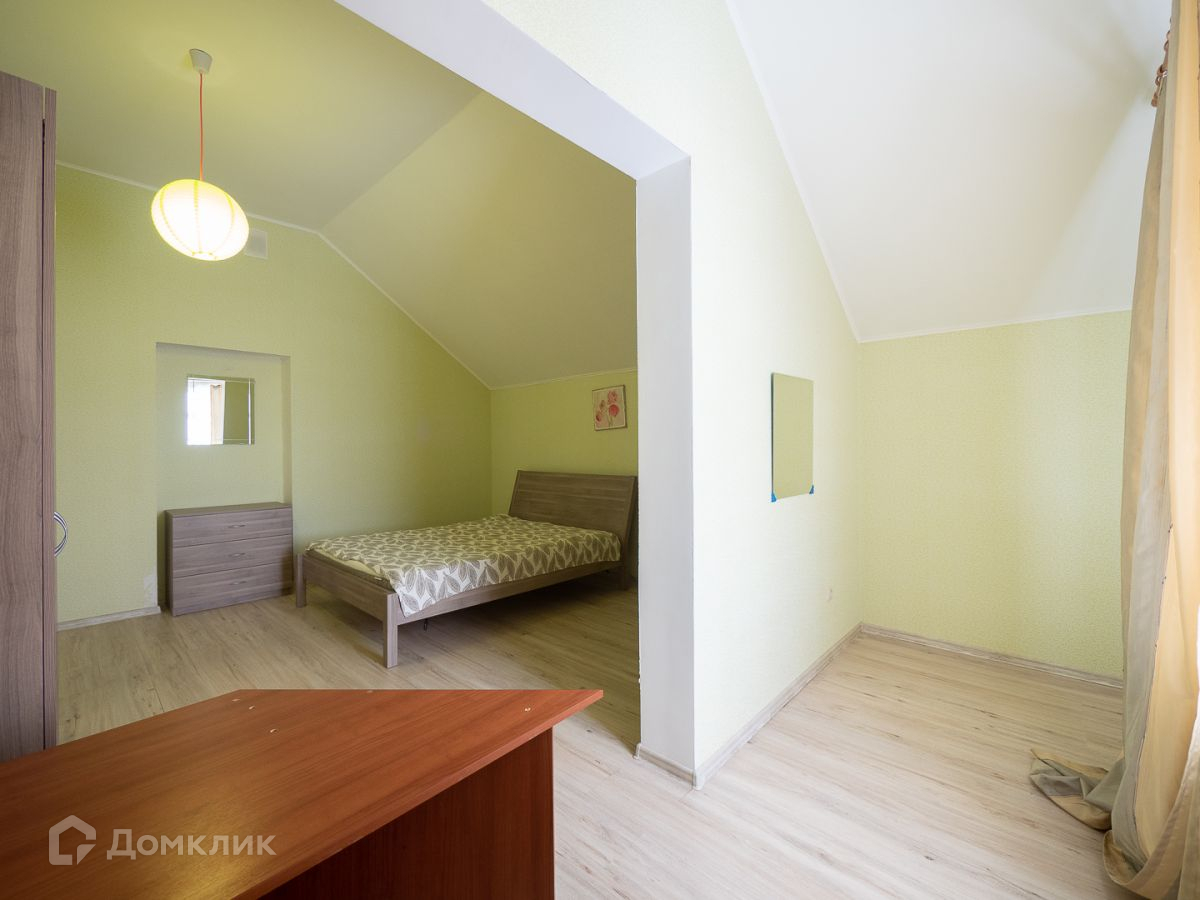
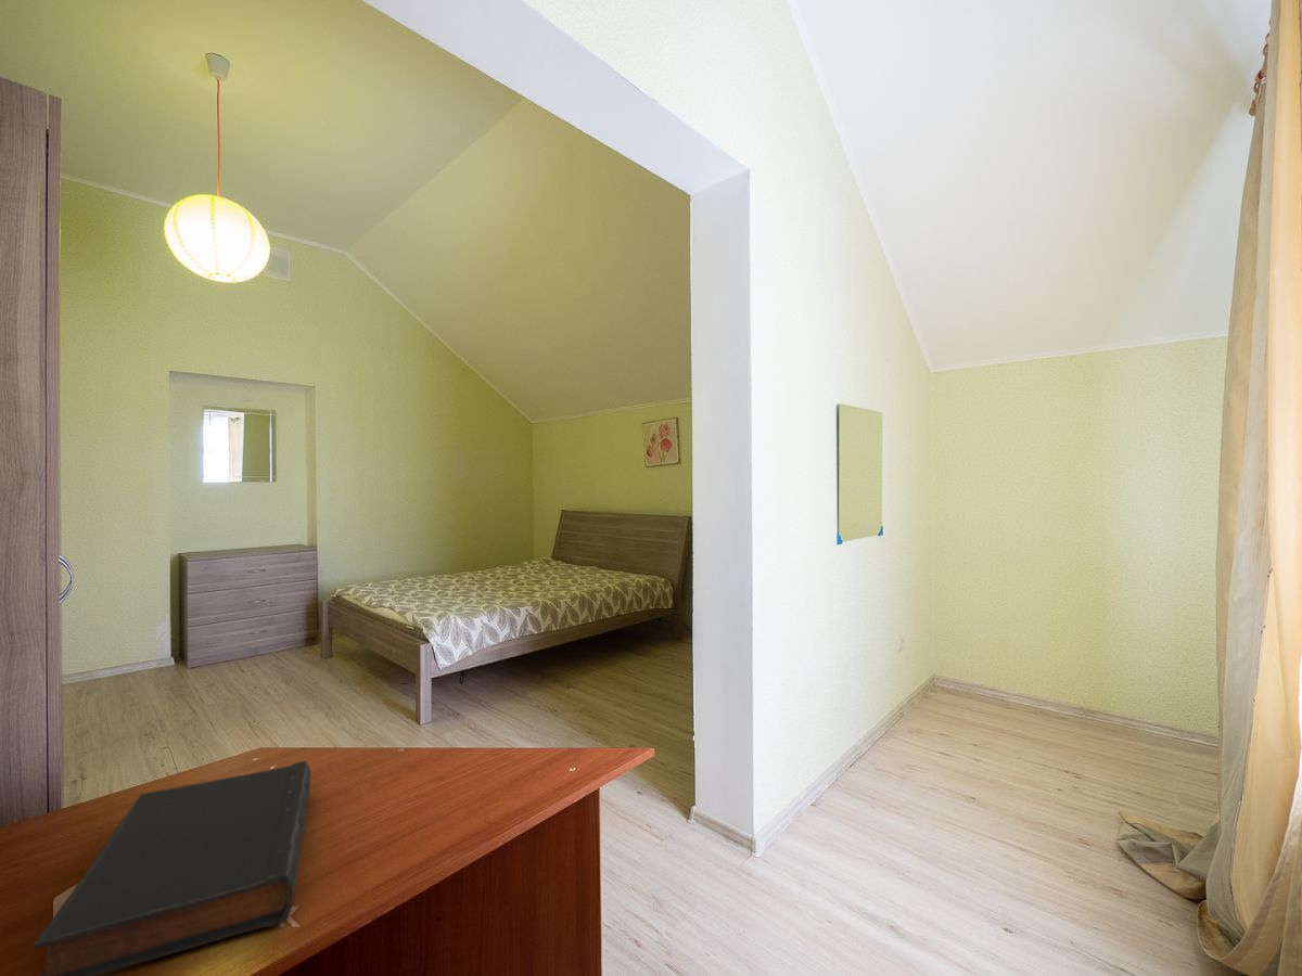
+ book [31,759,311,976]
